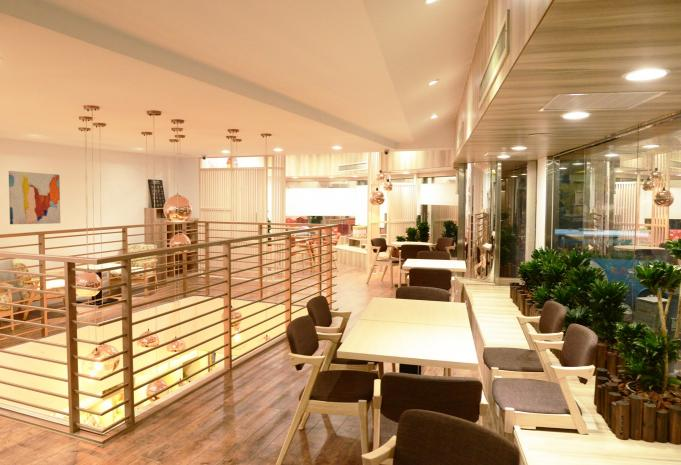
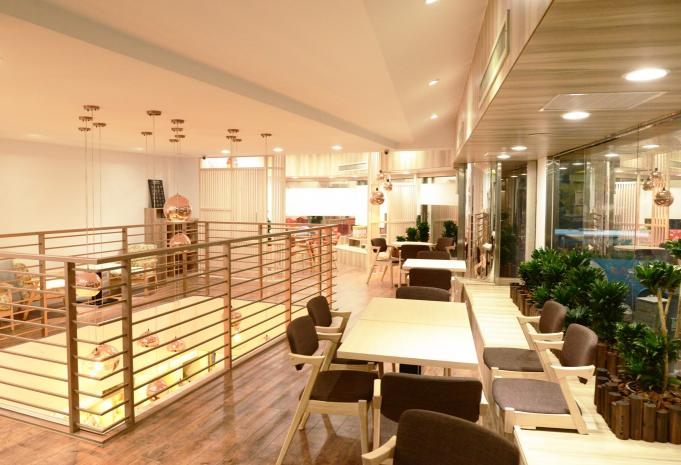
- wall art [8,170,61,225]
